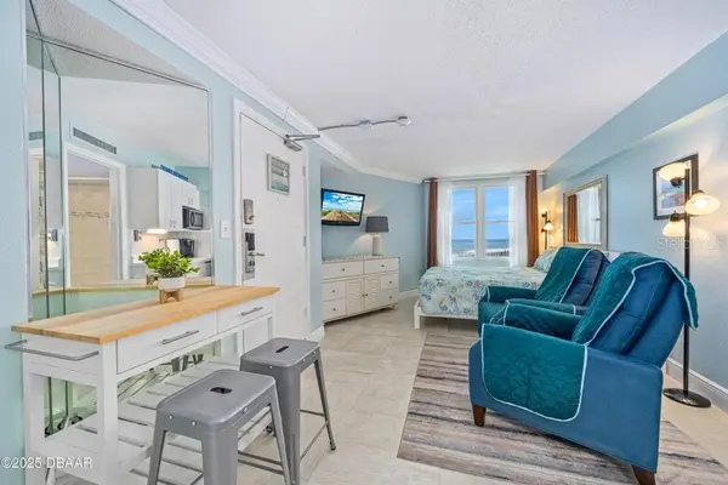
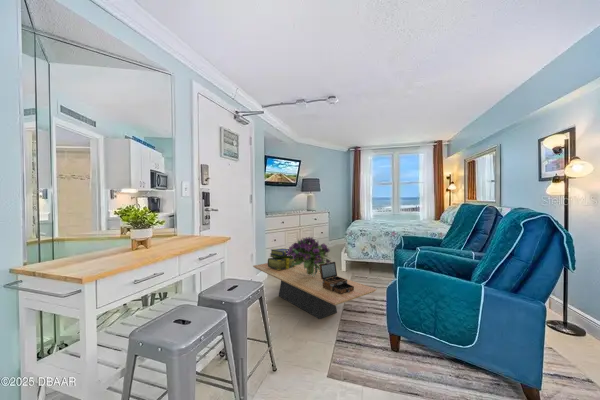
+ bouquet [286,236,332,277]
+ coffee table [252,262,378,320]
+ stack of books [267,247,296,270]
+ decorative box [318,261,354,294]
